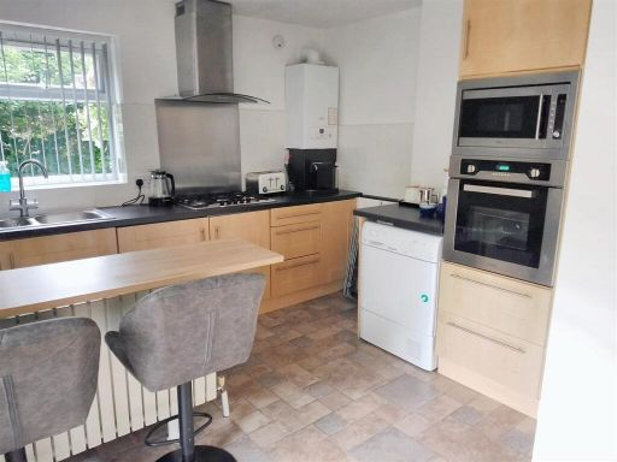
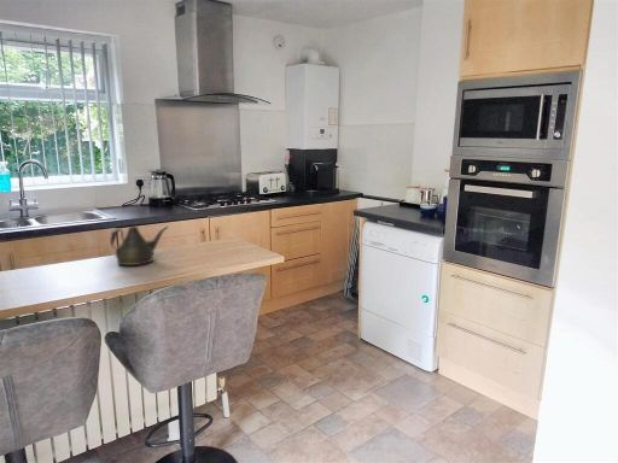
+ teapot [109,225,170,266]
